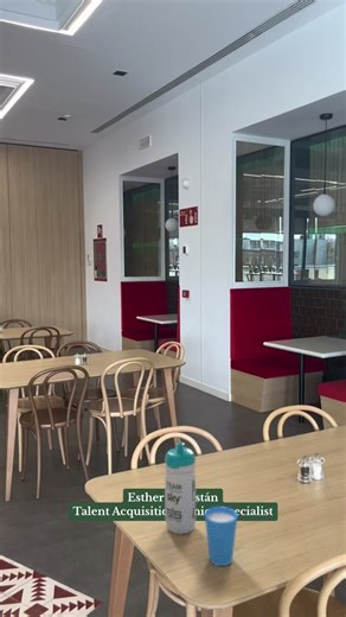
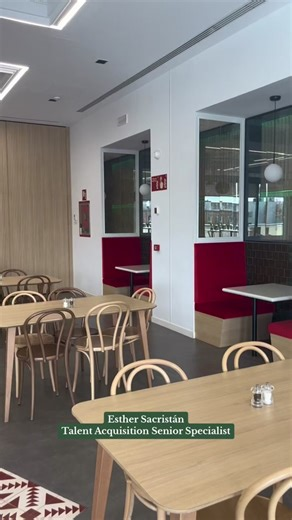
- water bottle [164,441,197,535]
- cup [204,505,238,567]
